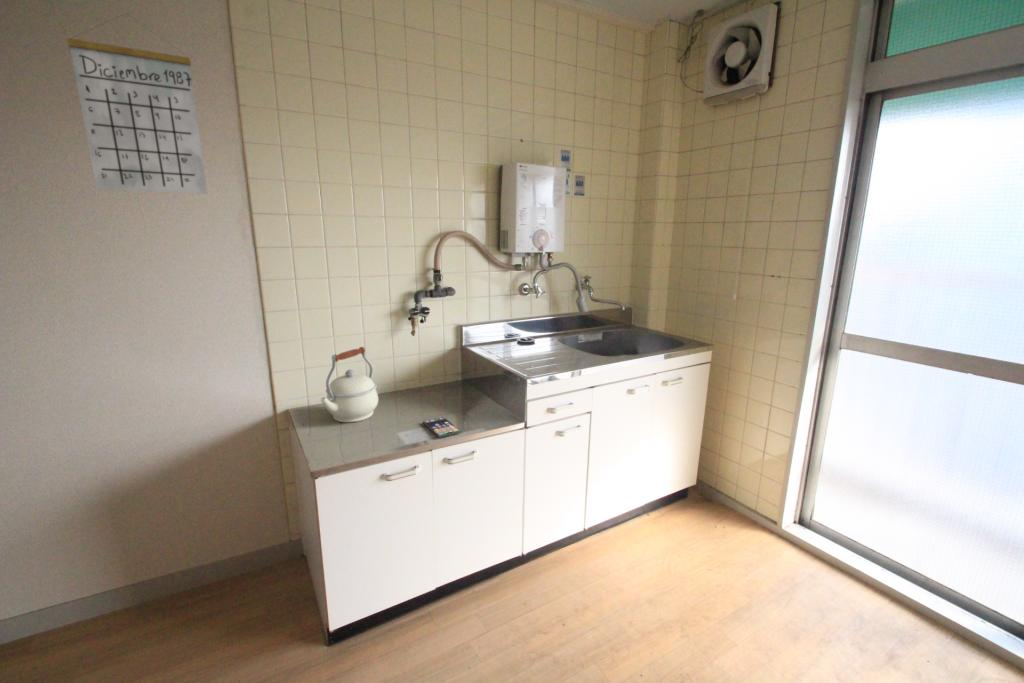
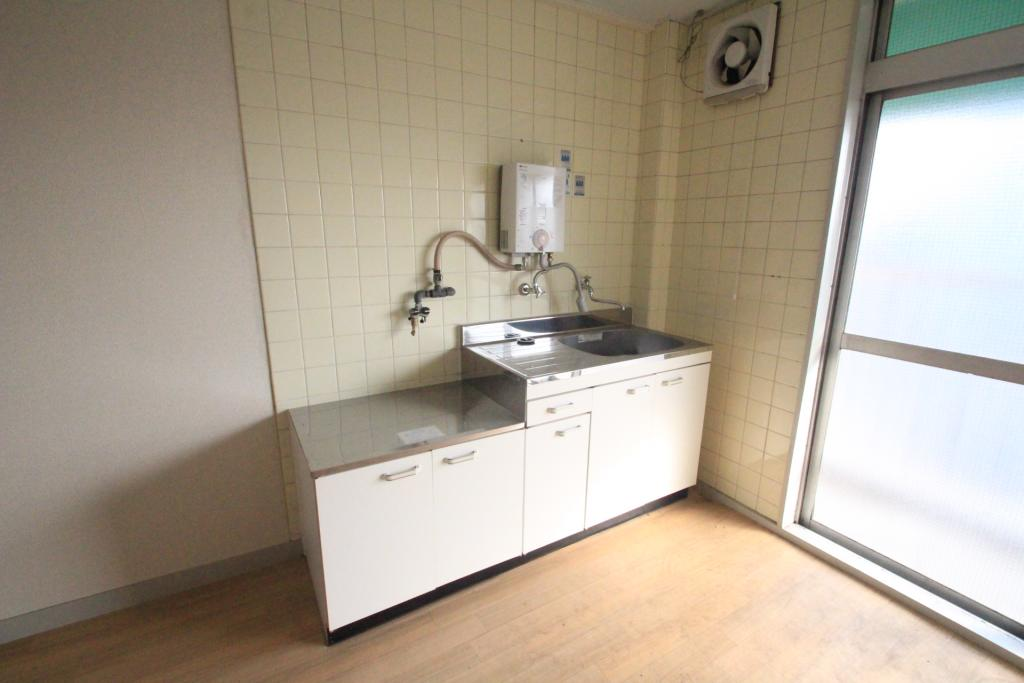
- kettle [319,346,379,423]
- calendar [66,12,208,195]
- smartphone [422,416,462,438]
